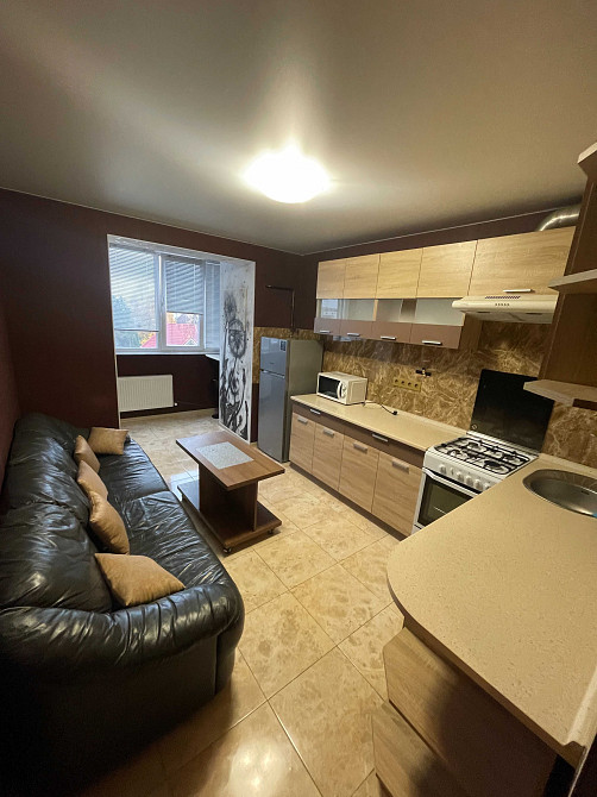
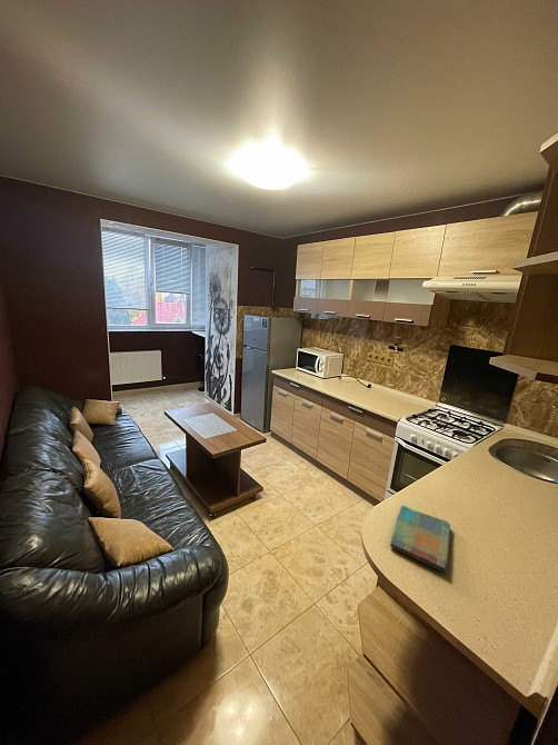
+ dish towel [389,505,451,574]
